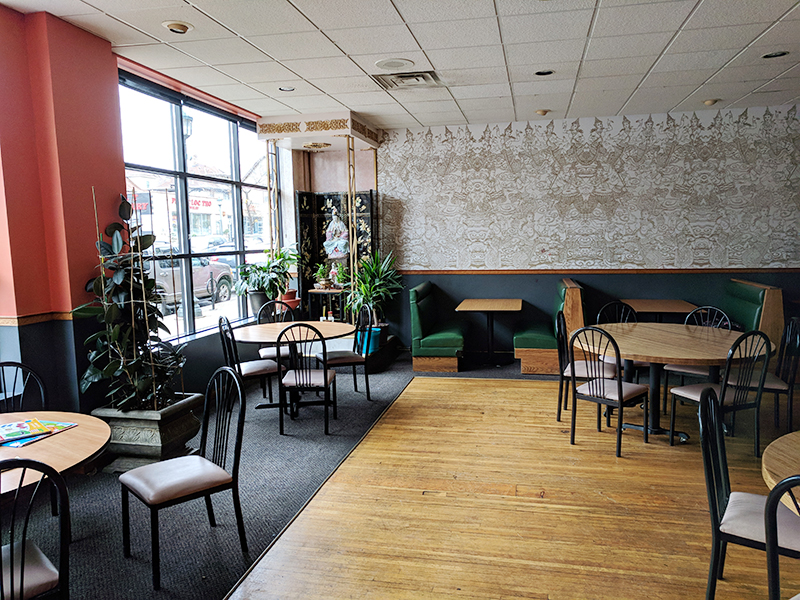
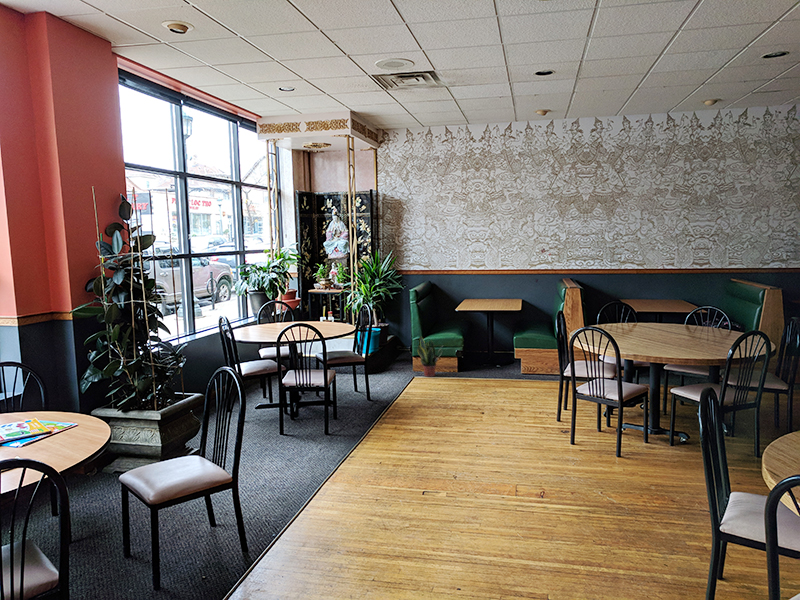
+ potted plant [417,335,443,378]
